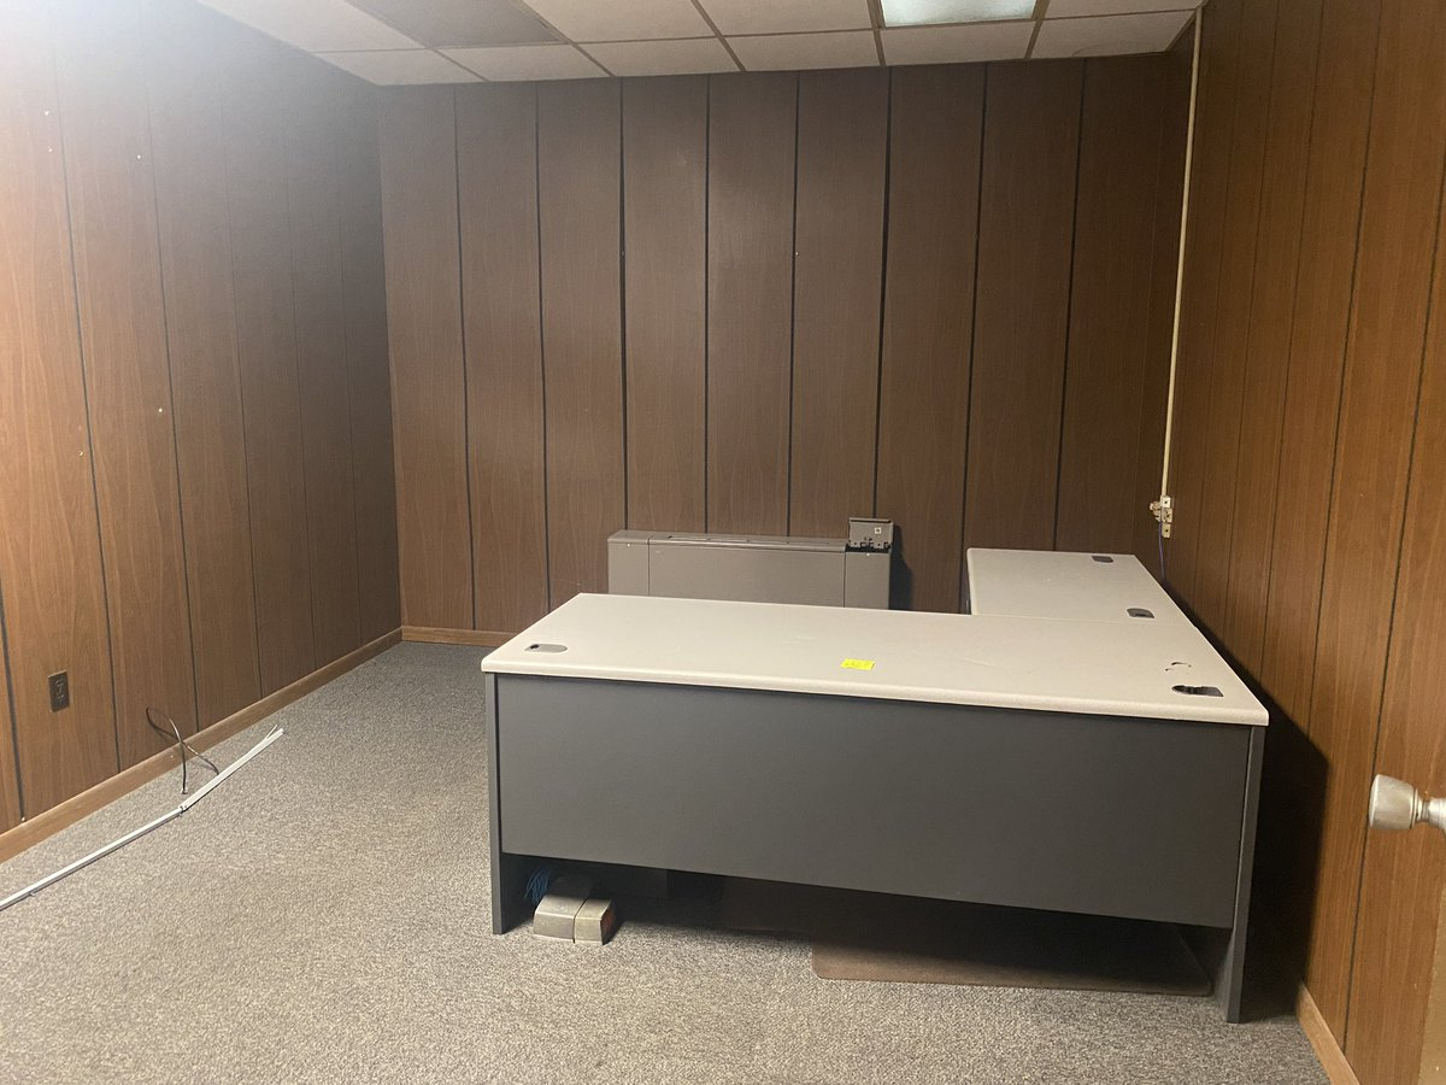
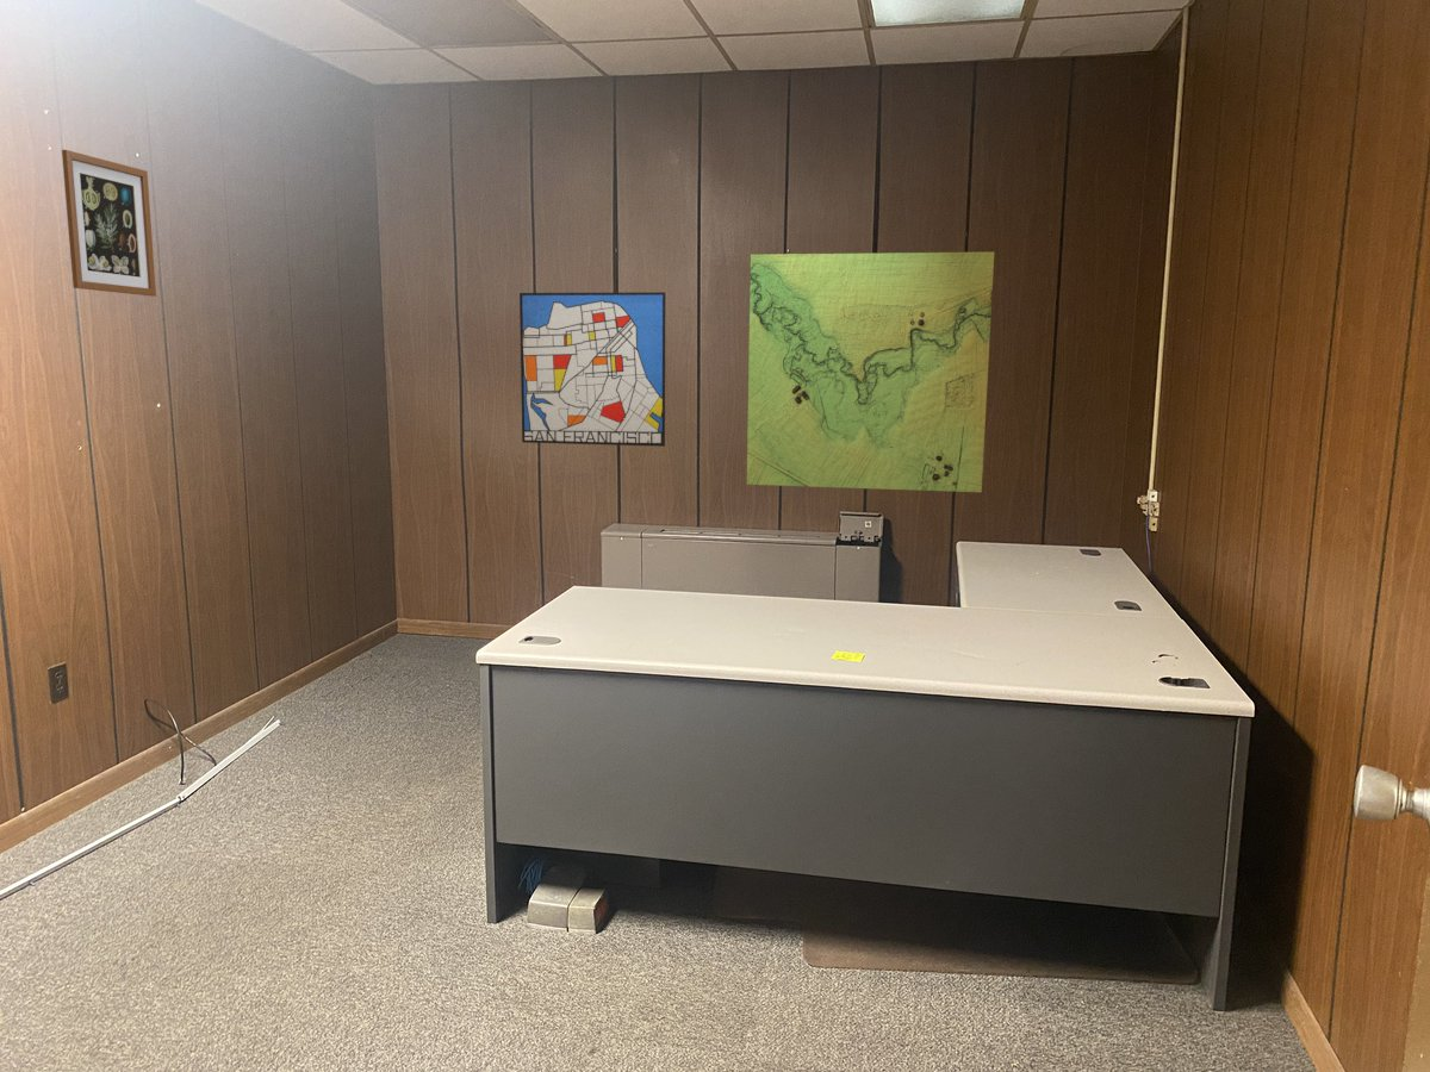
+ map [746,250,995,493]
+ wall art [518,291,666,448]
+ wall art [61,149,157,298]
